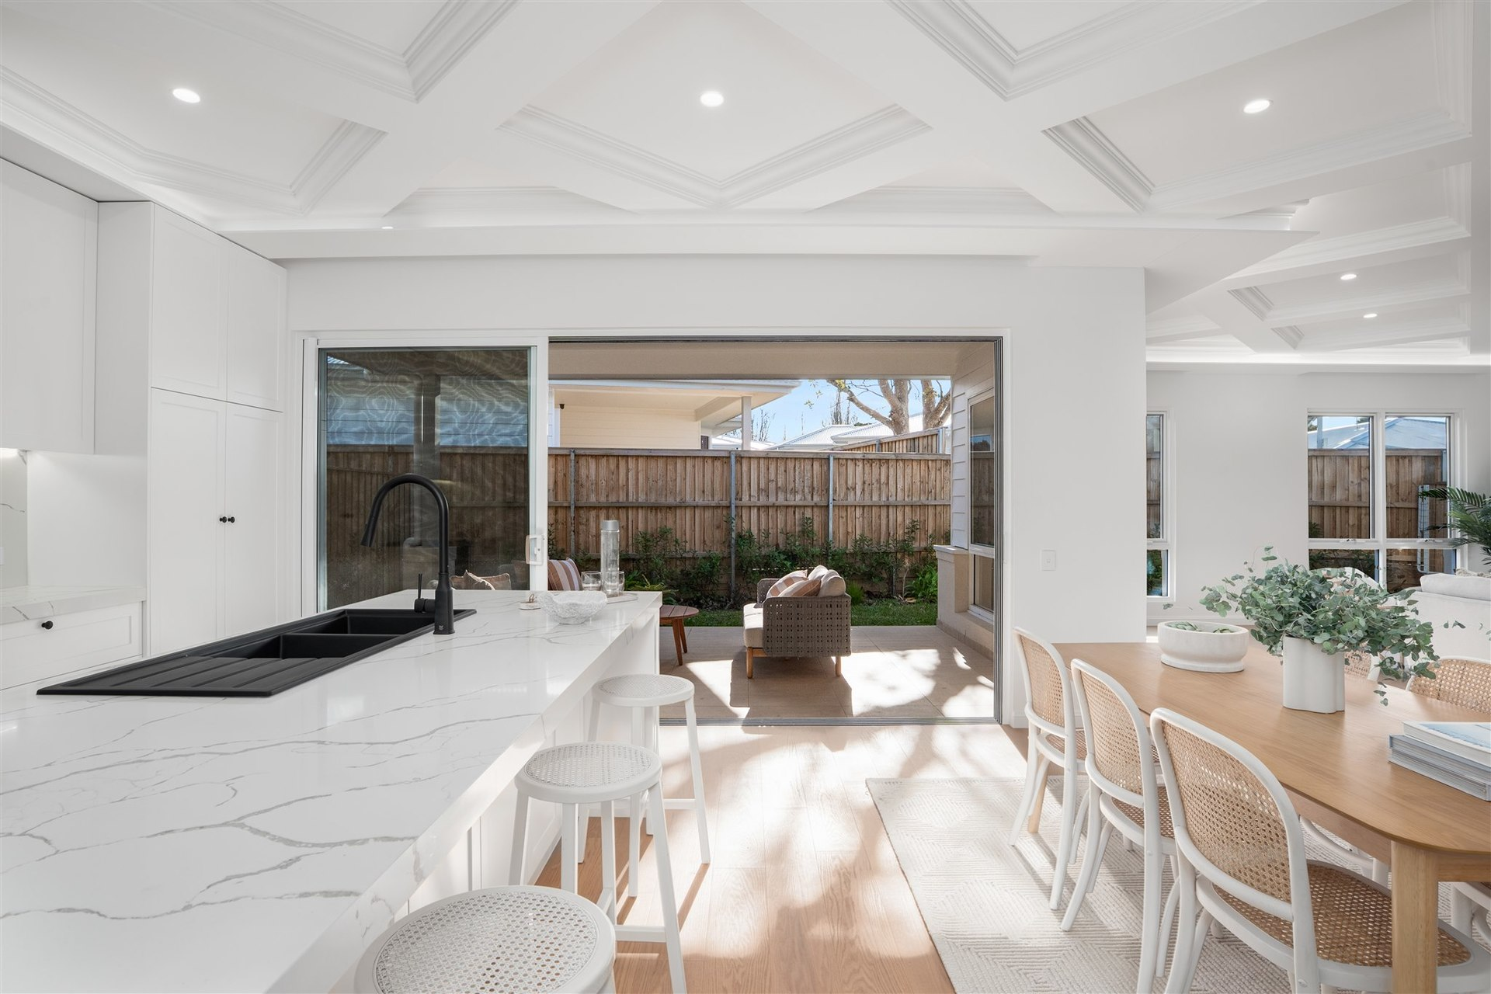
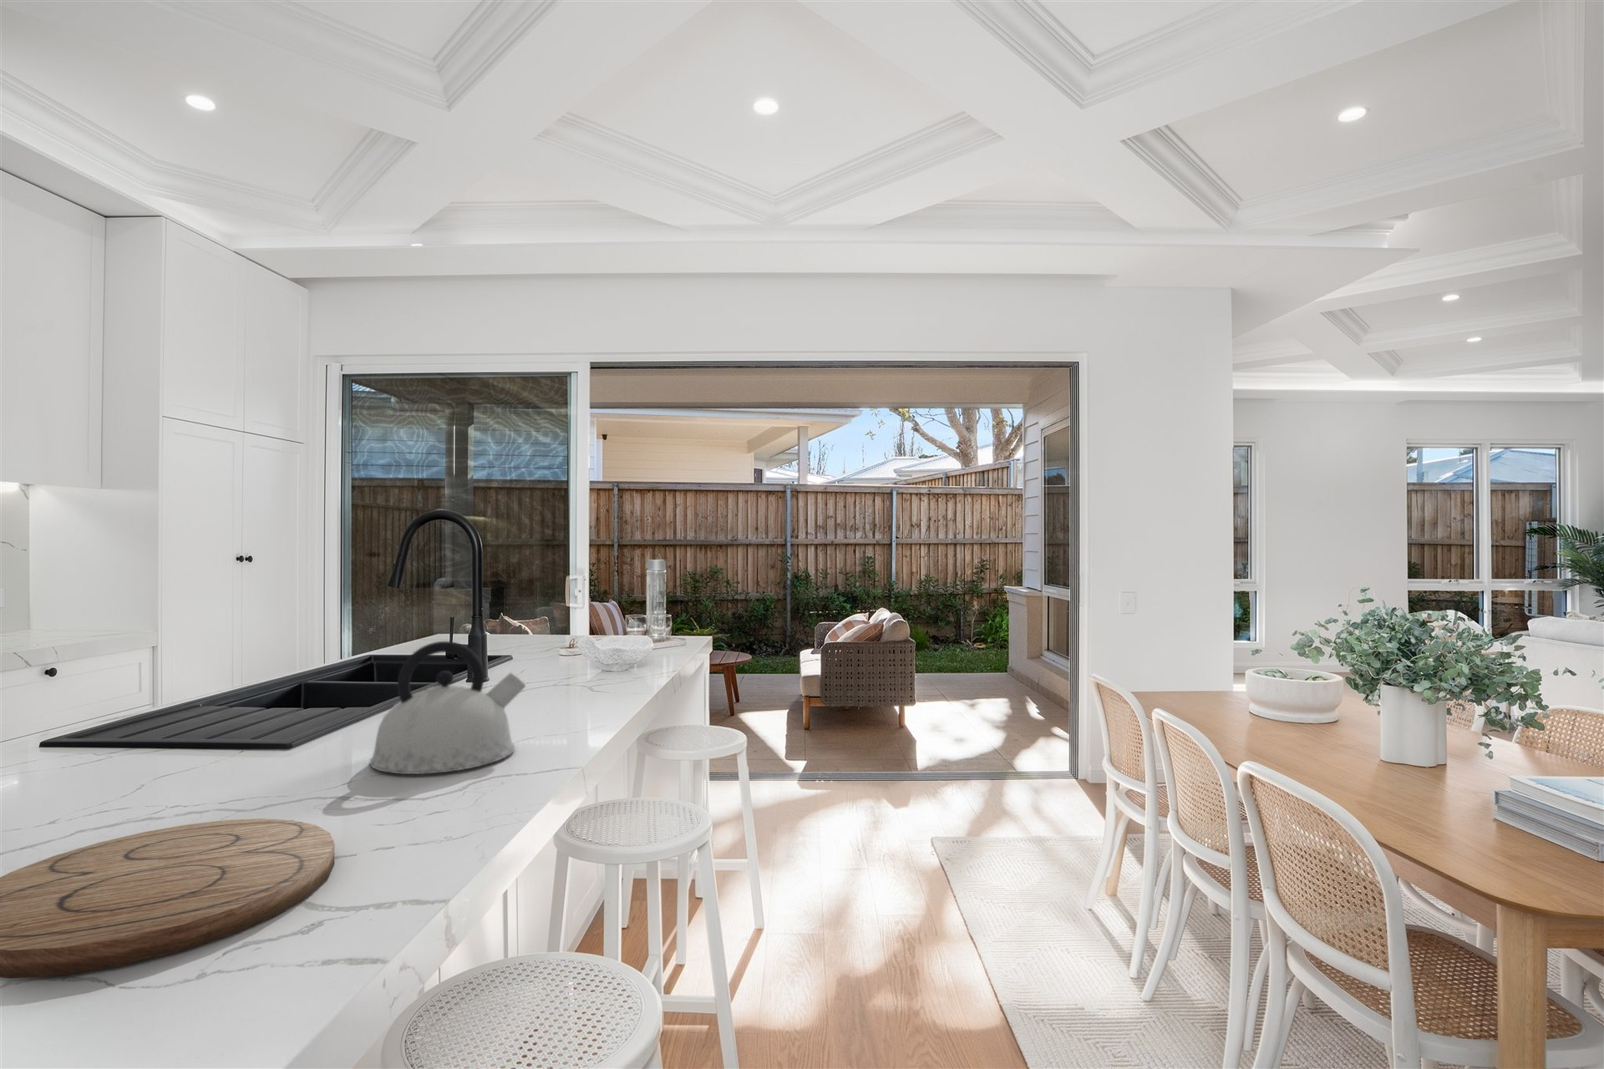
+ cutting board [0,817,335,978]
+ kettle [369,641,526,776]
